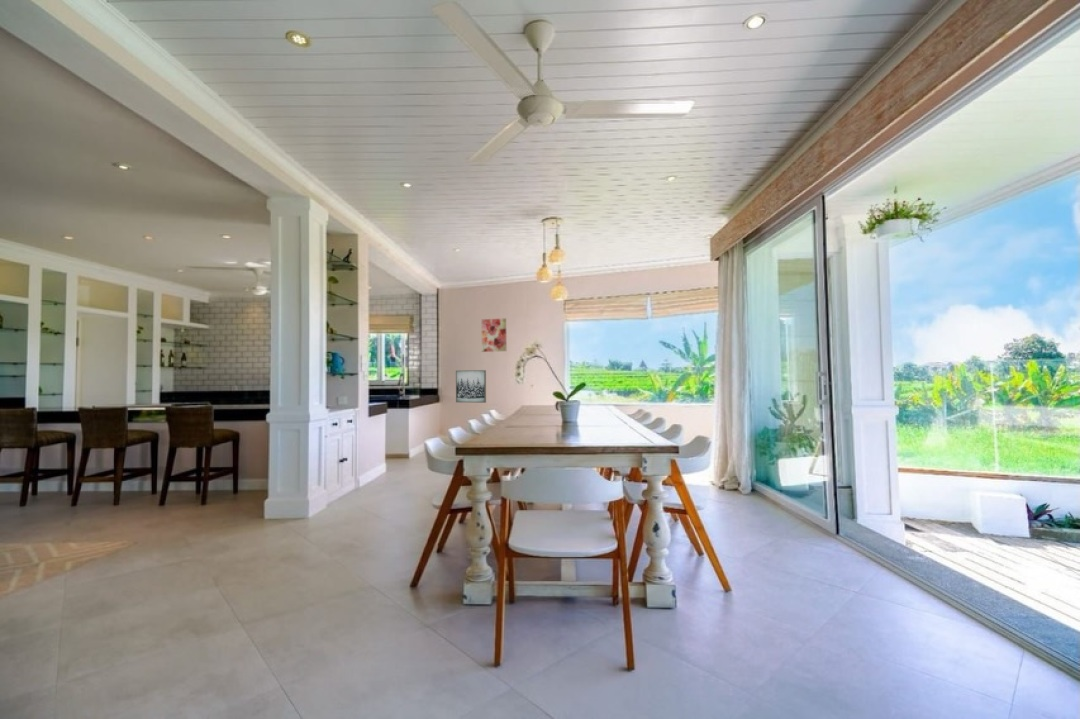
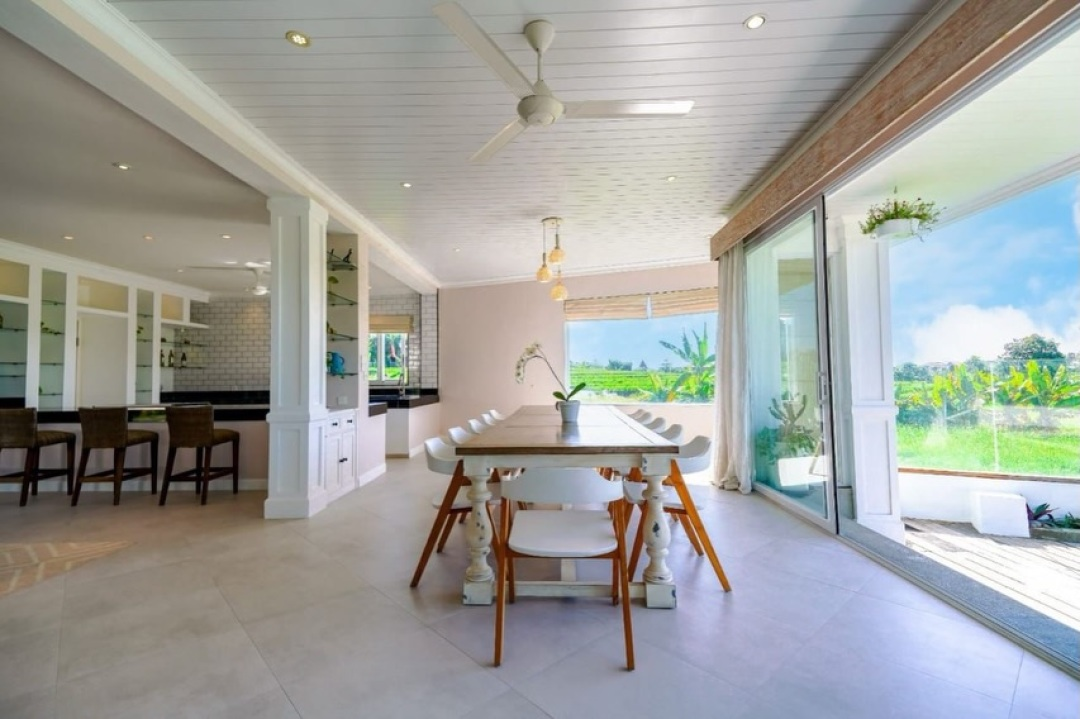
- wall art [481,317,507,353]
- wall art [455,369,487,404]
